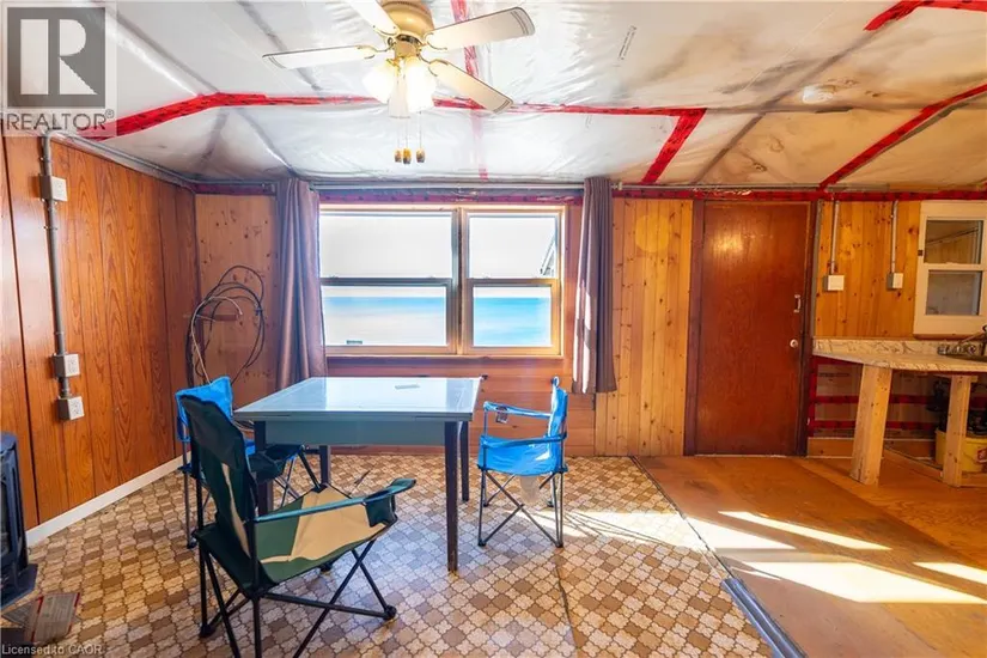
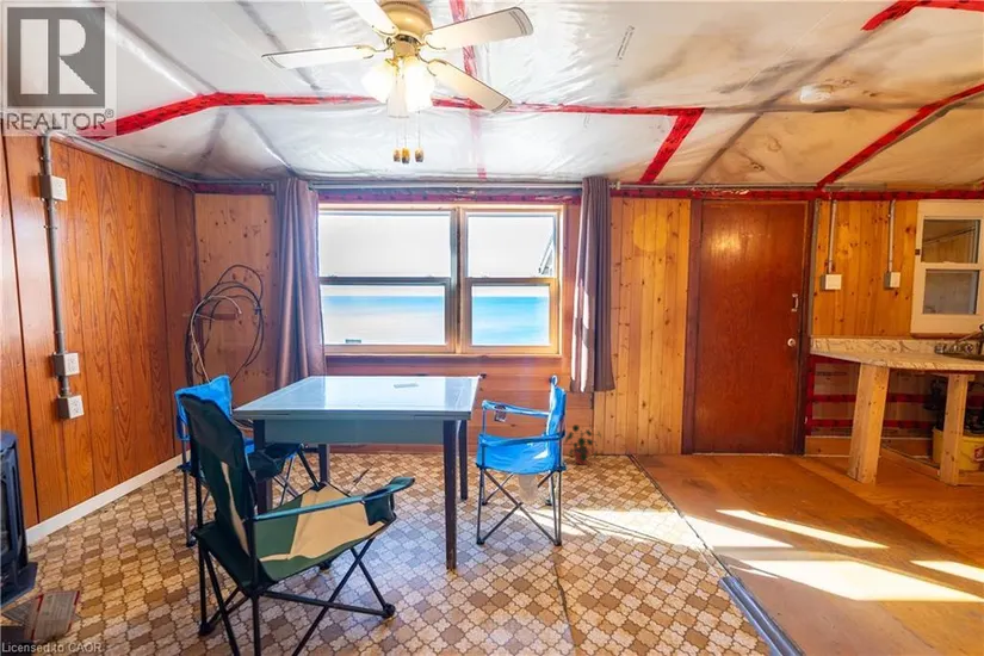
+ potted plant [564,423,602,466]
